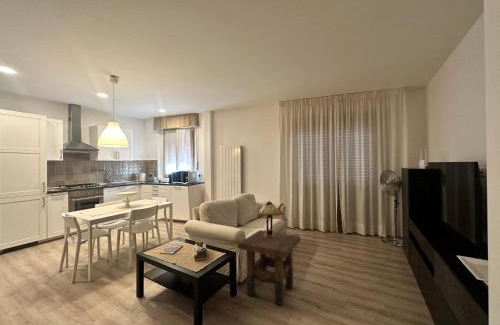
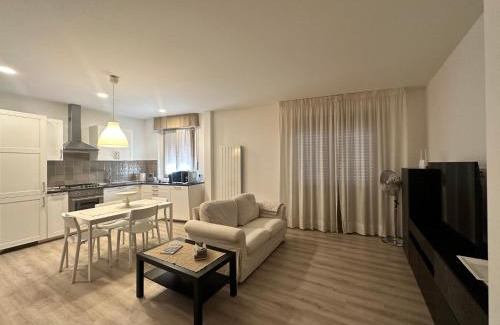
- side table [237,229,301,306]
- table lamp [257,200,284,238]
